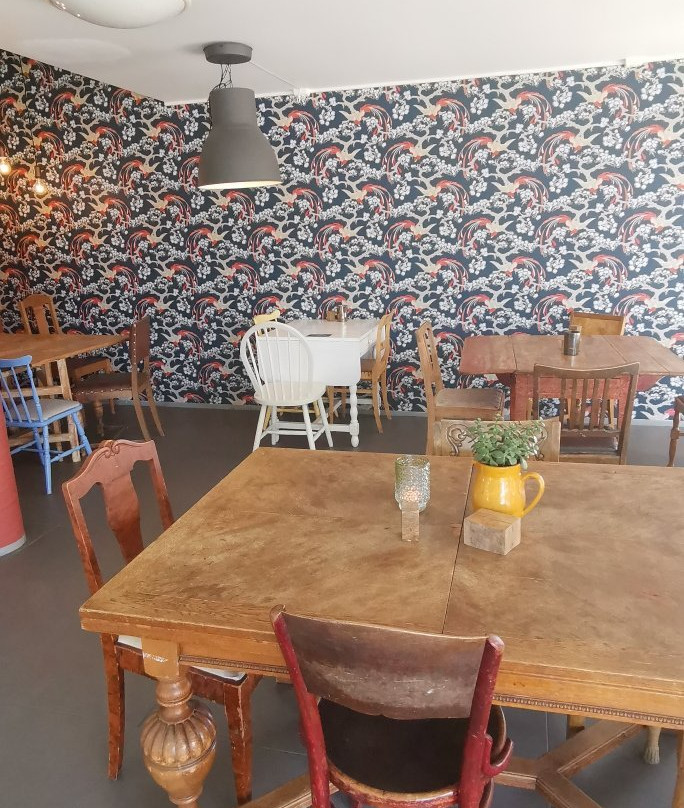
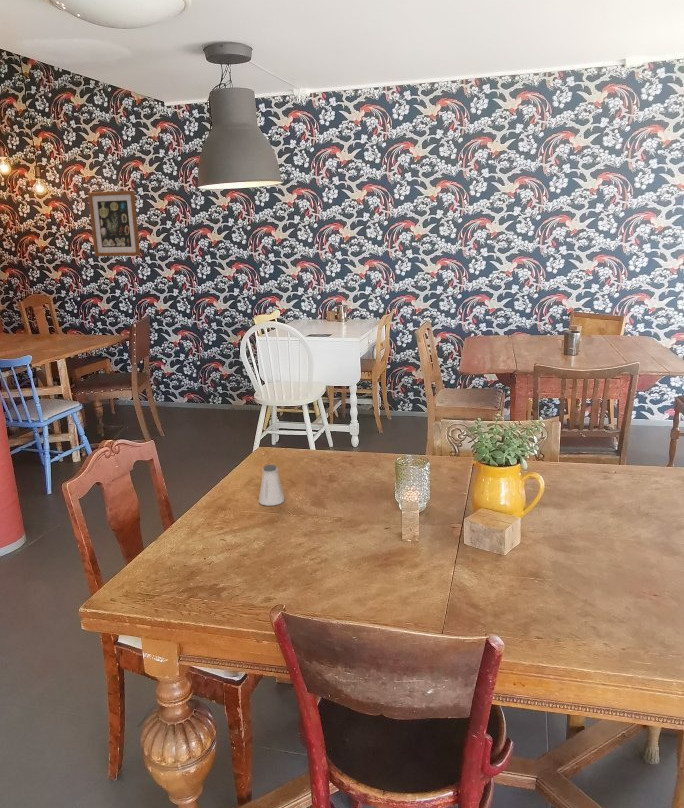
+ wall art [87,190,141,257]
+ saltshaker [257,464,285,507]
